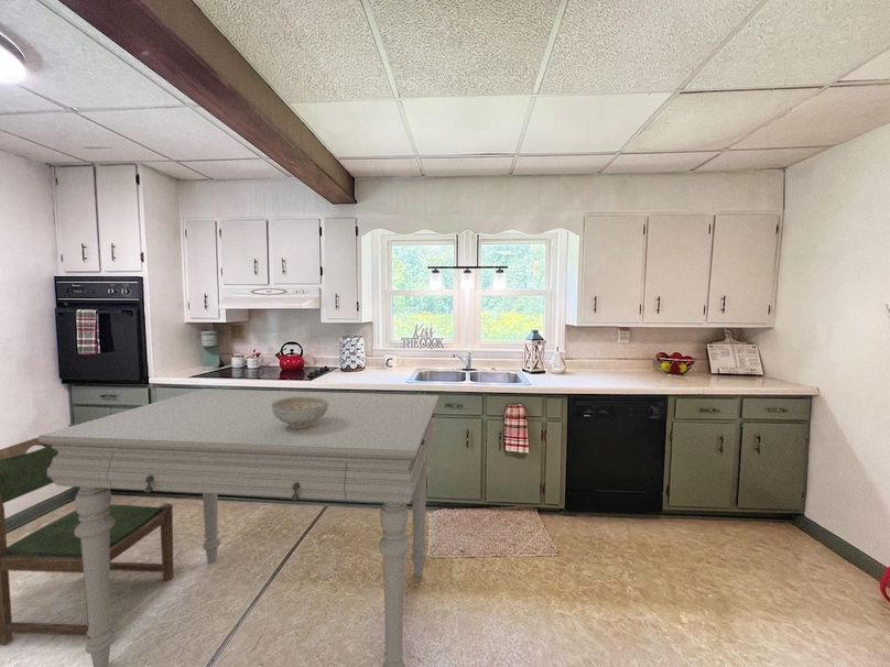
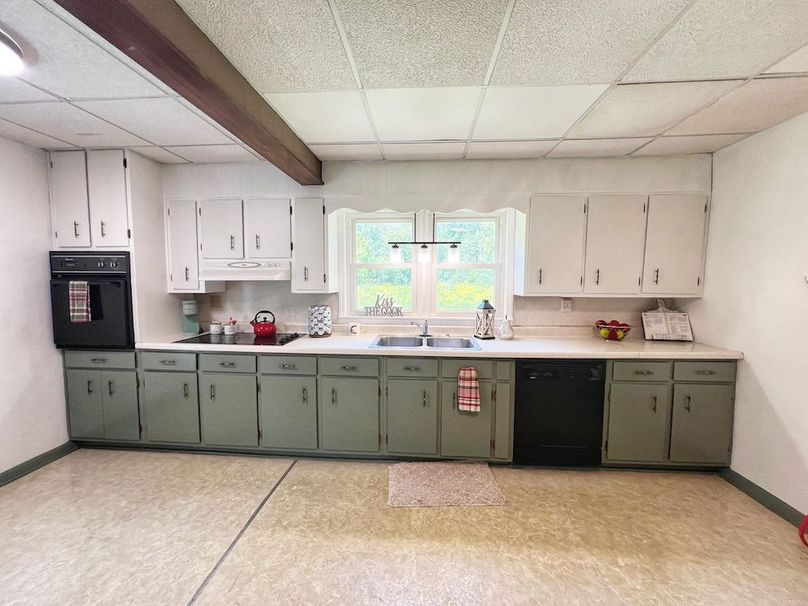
- dining chair [0,423,174,646]
- dining table [37,387,441,667]
- decorative bowl [271,396,329,429]
